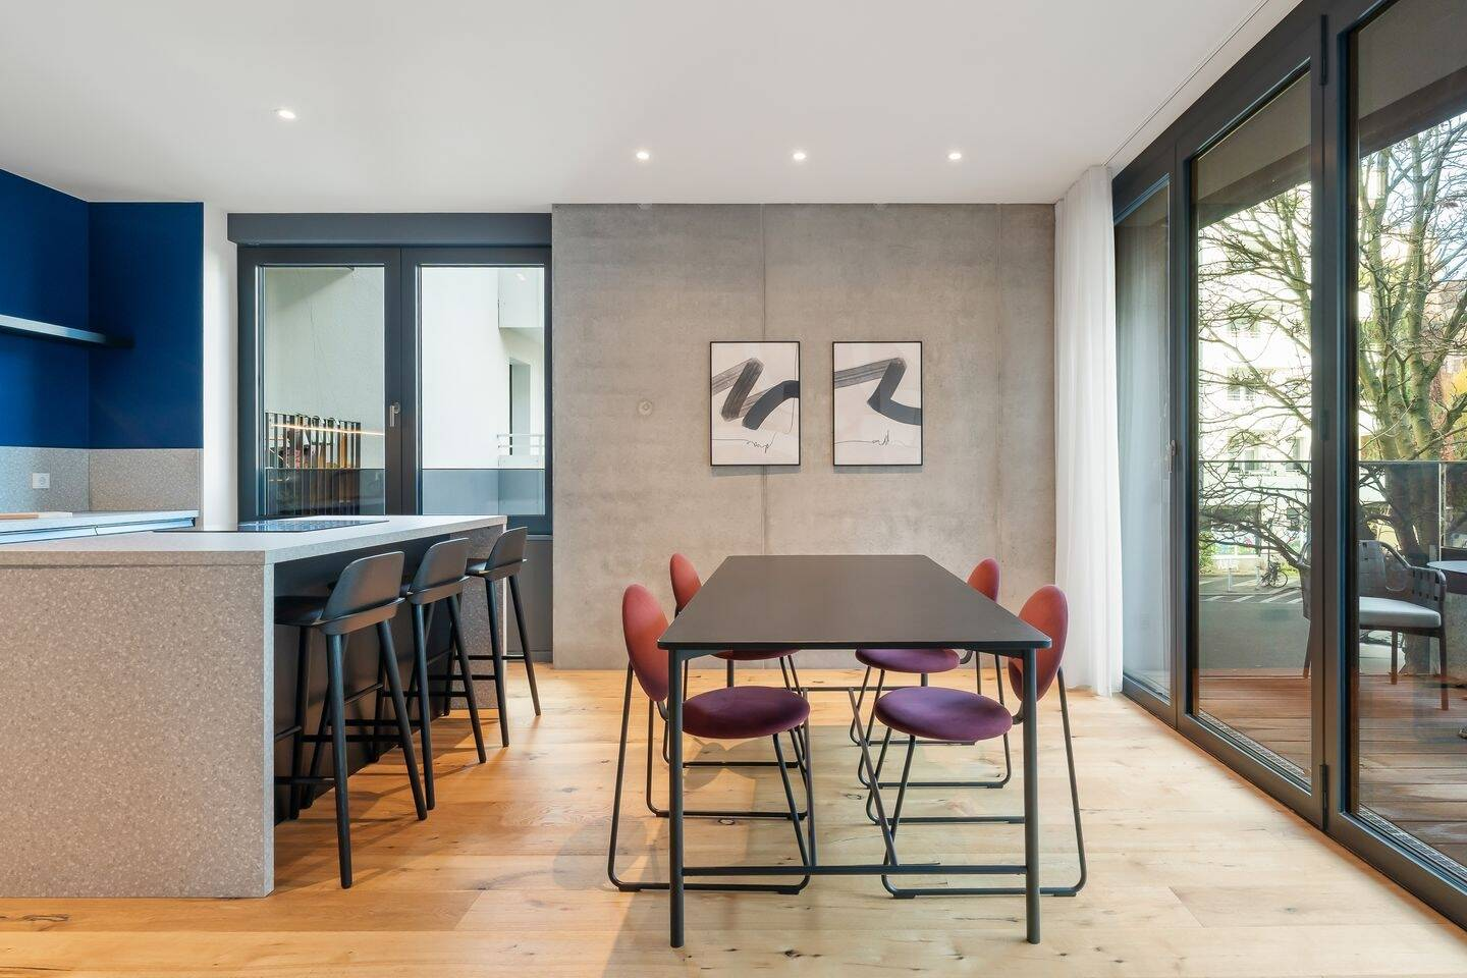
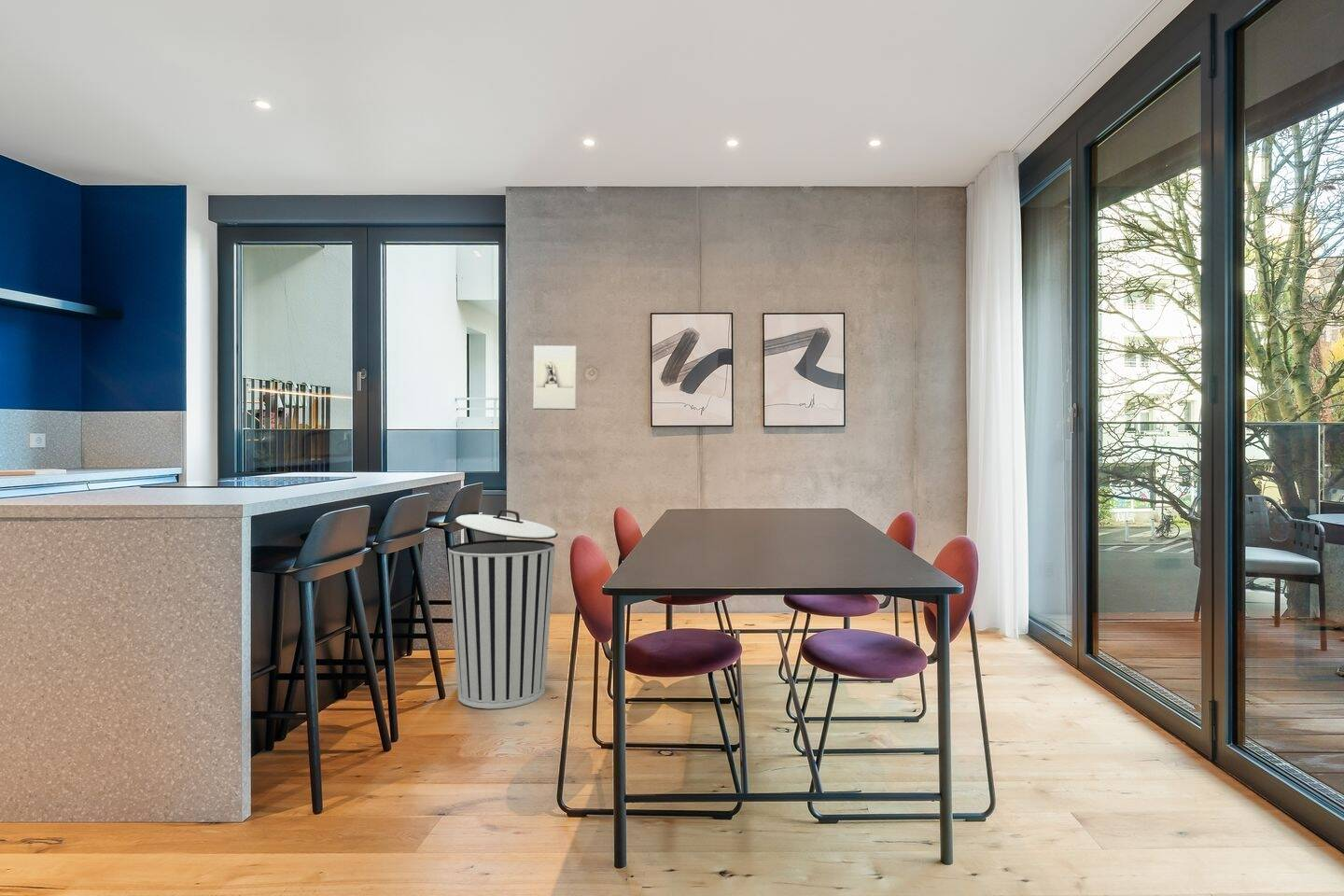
+ trash can [447,509,559,709]
+ wall sculpture [533,344,578,411]
